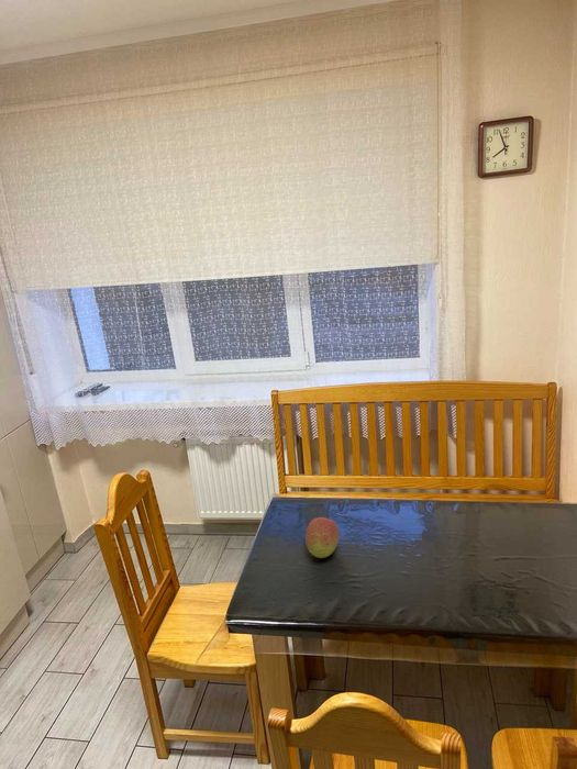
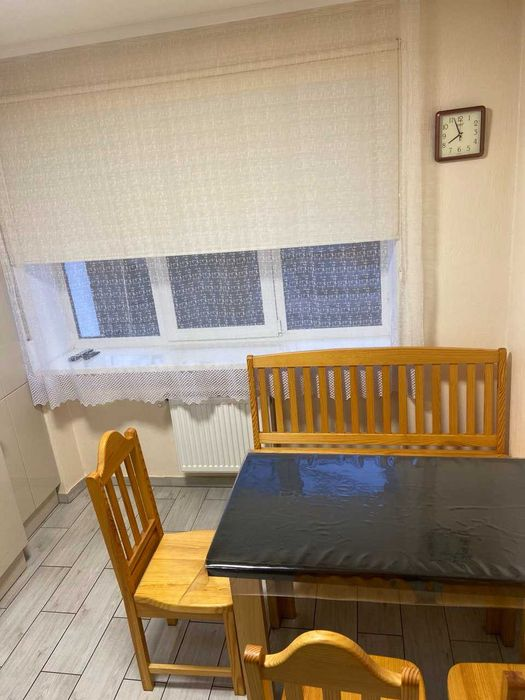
- fruit [304,516,341,559]
